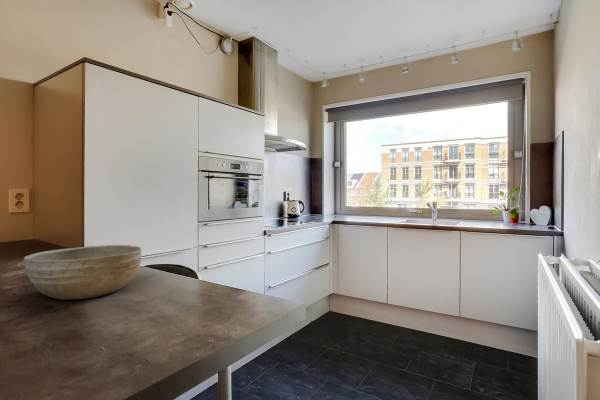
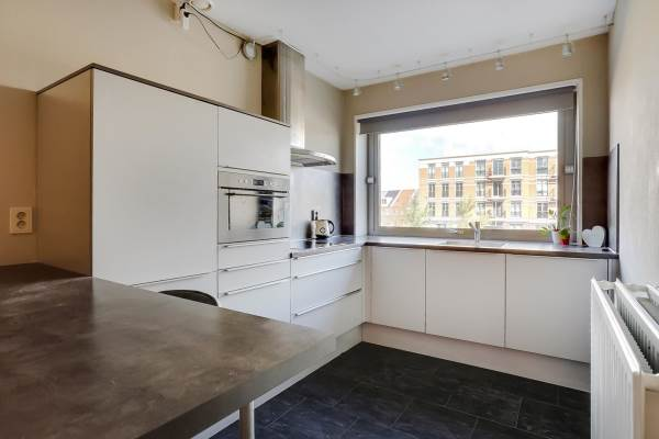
- bowl [23,244,143,301]
